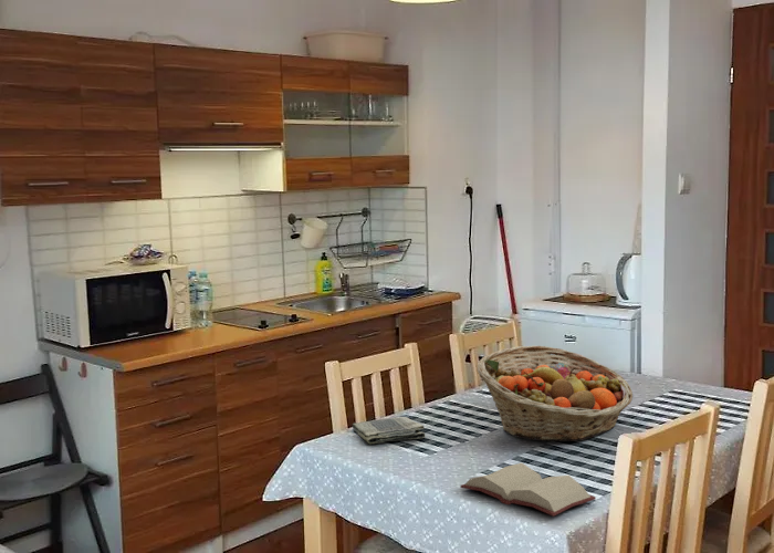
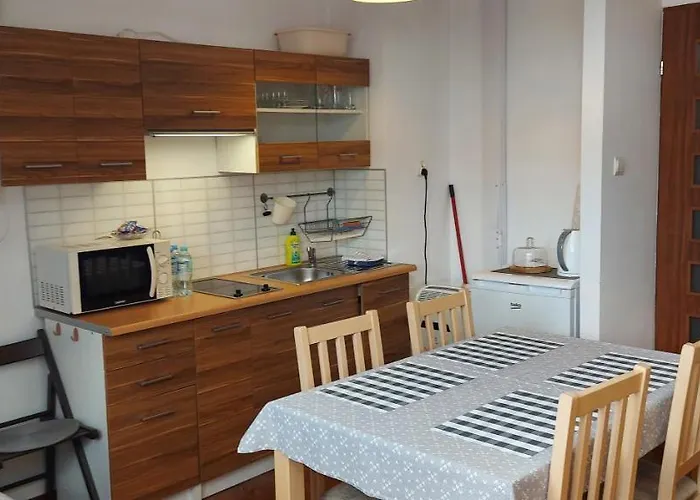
- dish towel [352,416,427,445]
- hardback book [459,462,597,518]
- fruit basket [477,345,634,442]
